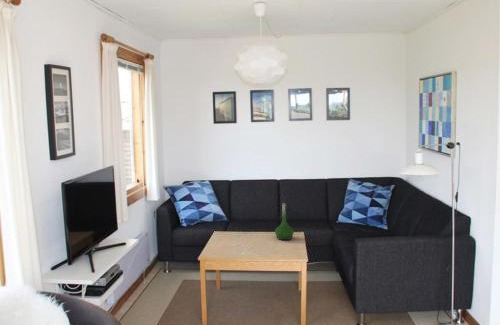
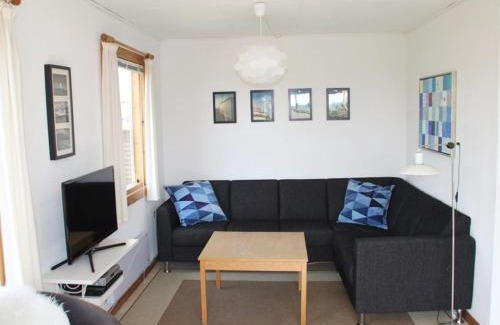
- vase [274,202,295,241]
